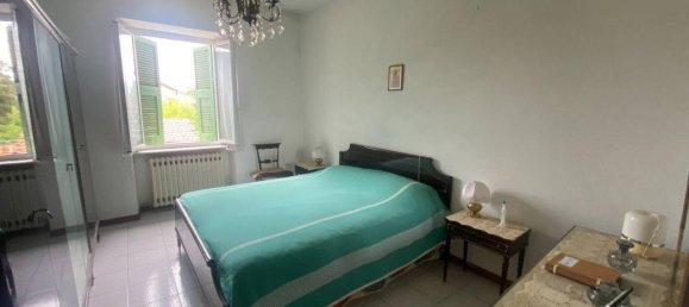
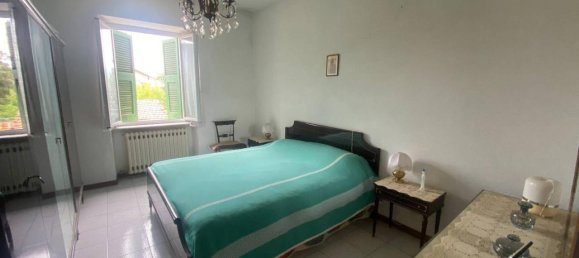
- notebook [544,251,624,290]
